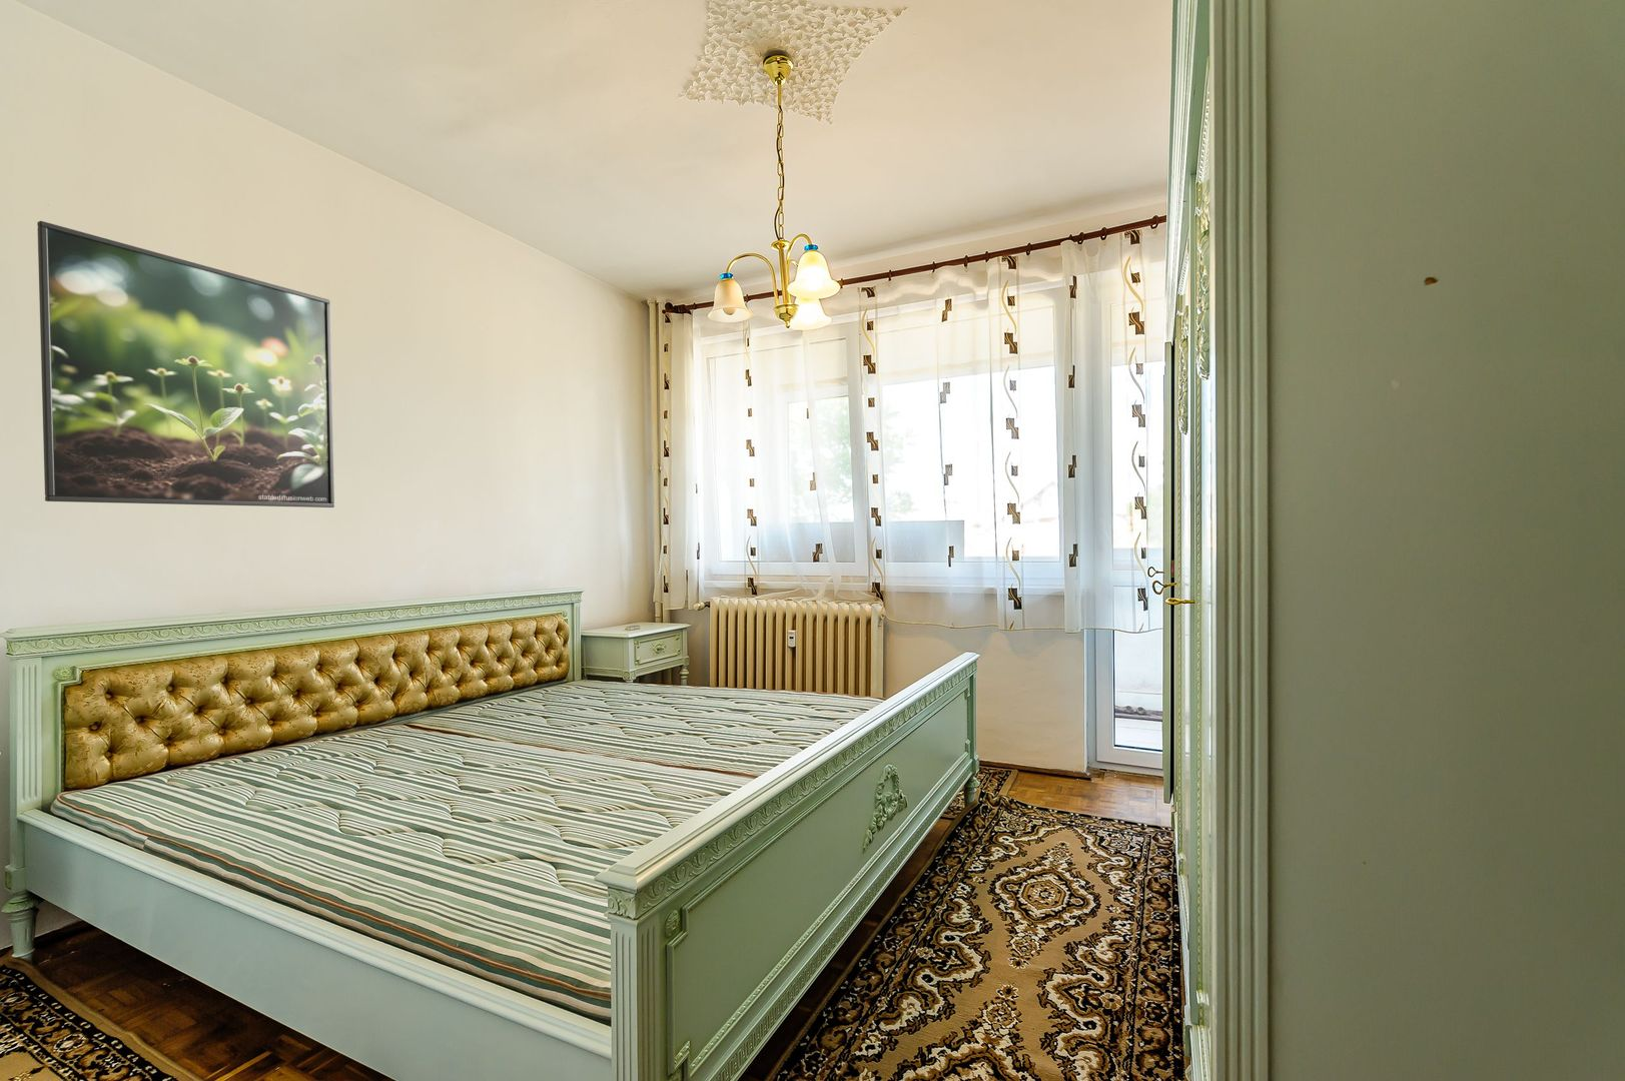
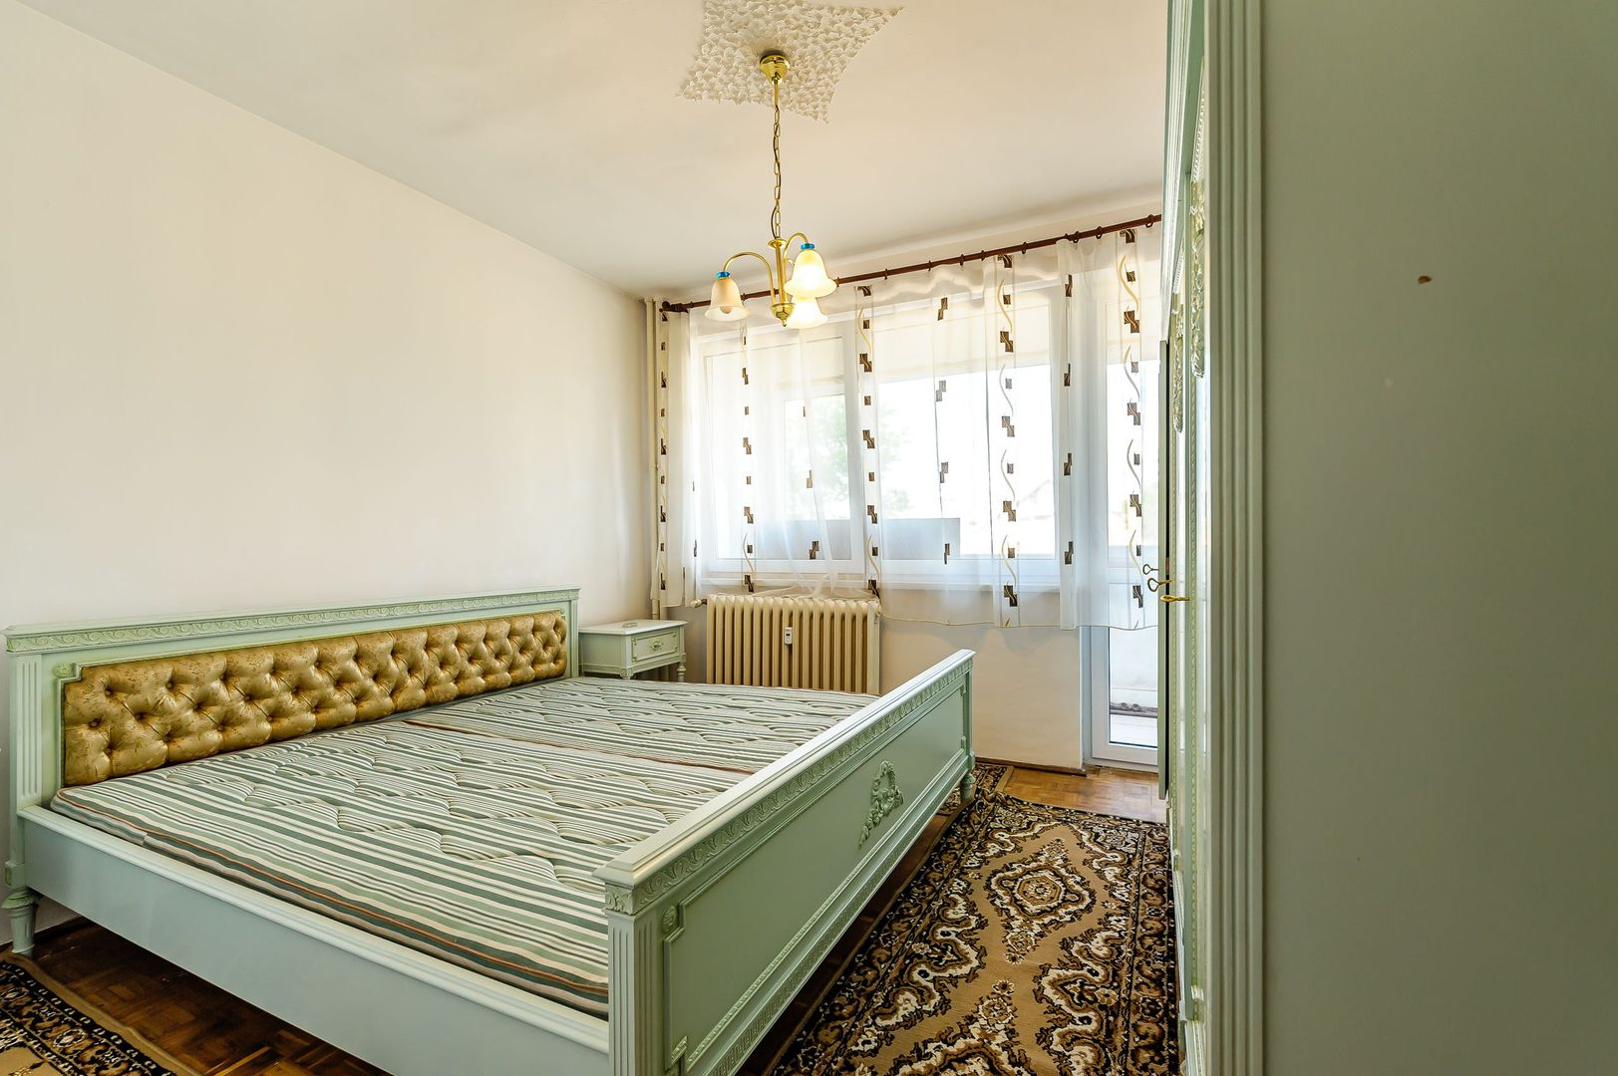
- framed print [36,221,335,508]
